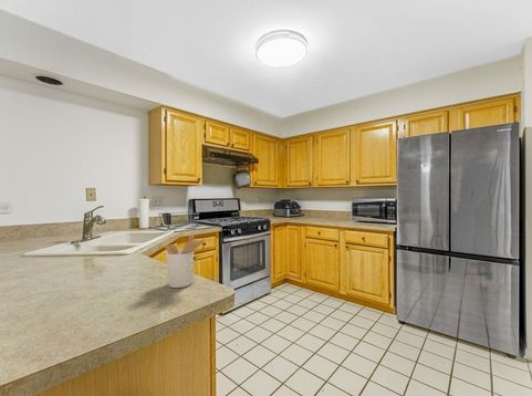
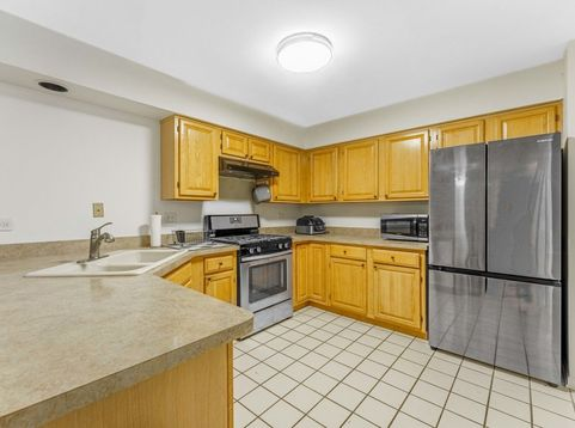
- utensil holder [164,232,206,289]
